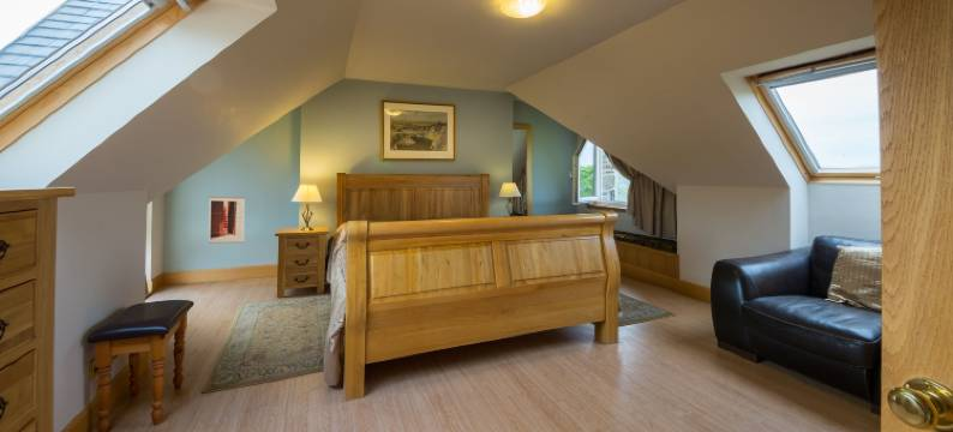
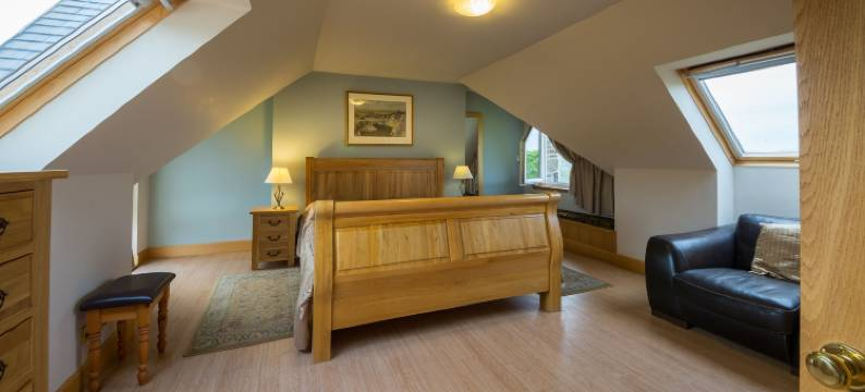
- wall art [208,196,246,245]
